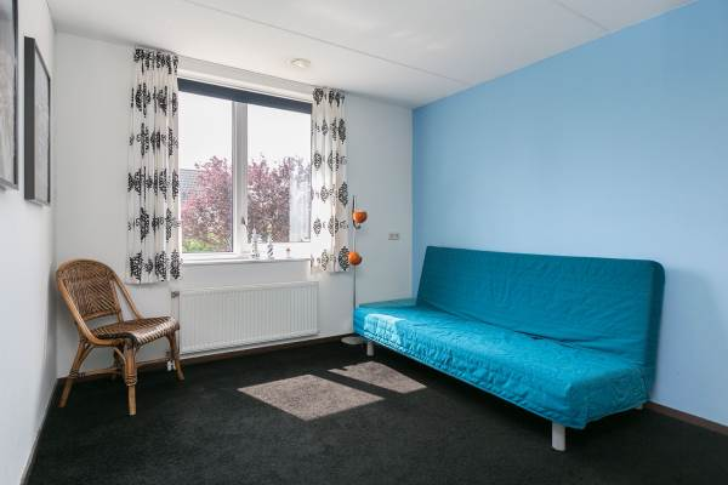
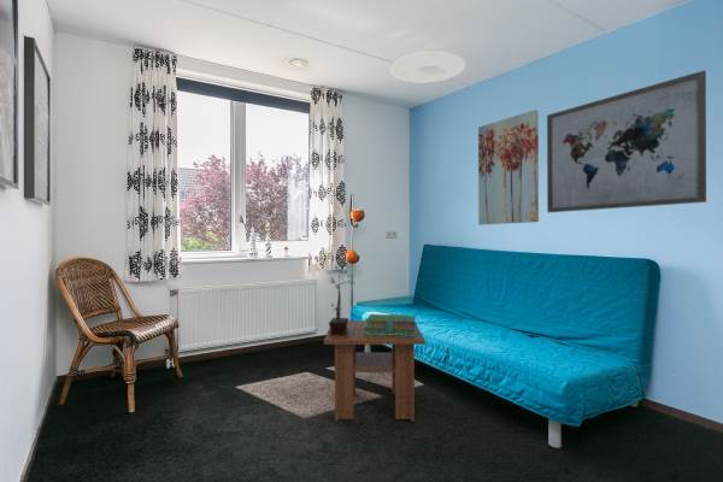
+ potted plant [328,263,357,335]
+ wall art [477,108,540,225]
+ wall art [546,69,707,213]
+ stack of books [364,313,417,336]
+ ceiling light [389,51,466,84]
+ coffee table [323,319,427,423]
